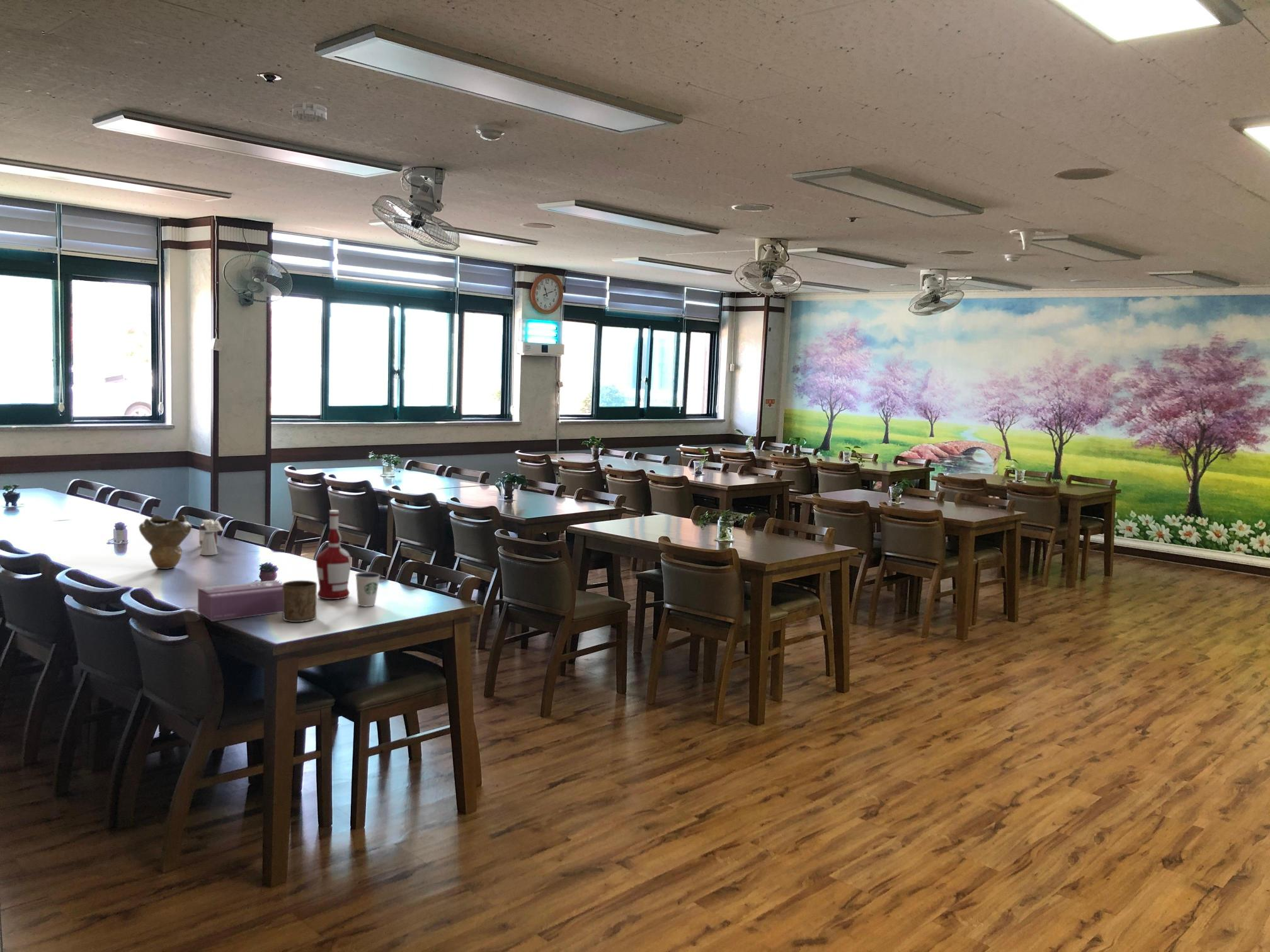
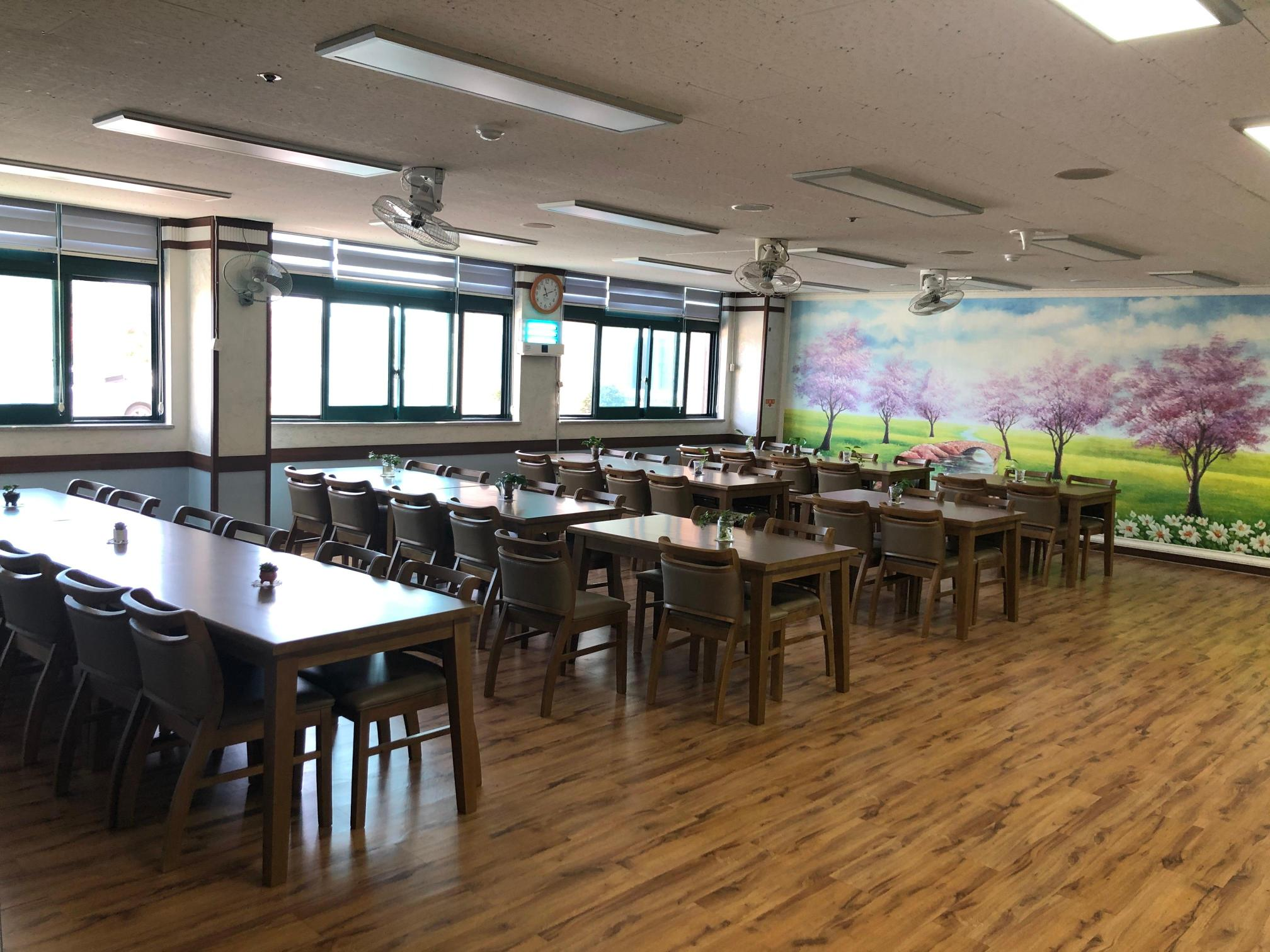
- decorative bowl [138,514,193,570]
- saltshaker [199,531,219,556]
- jar [198,519,225,547]
- alcohol [316,509,352,600]
- smoke detector [292,101,328,123]
- dixie cup [355,571,381,607]
- cup [282,580,317,623]
- tissue box [197,579,283,622]
